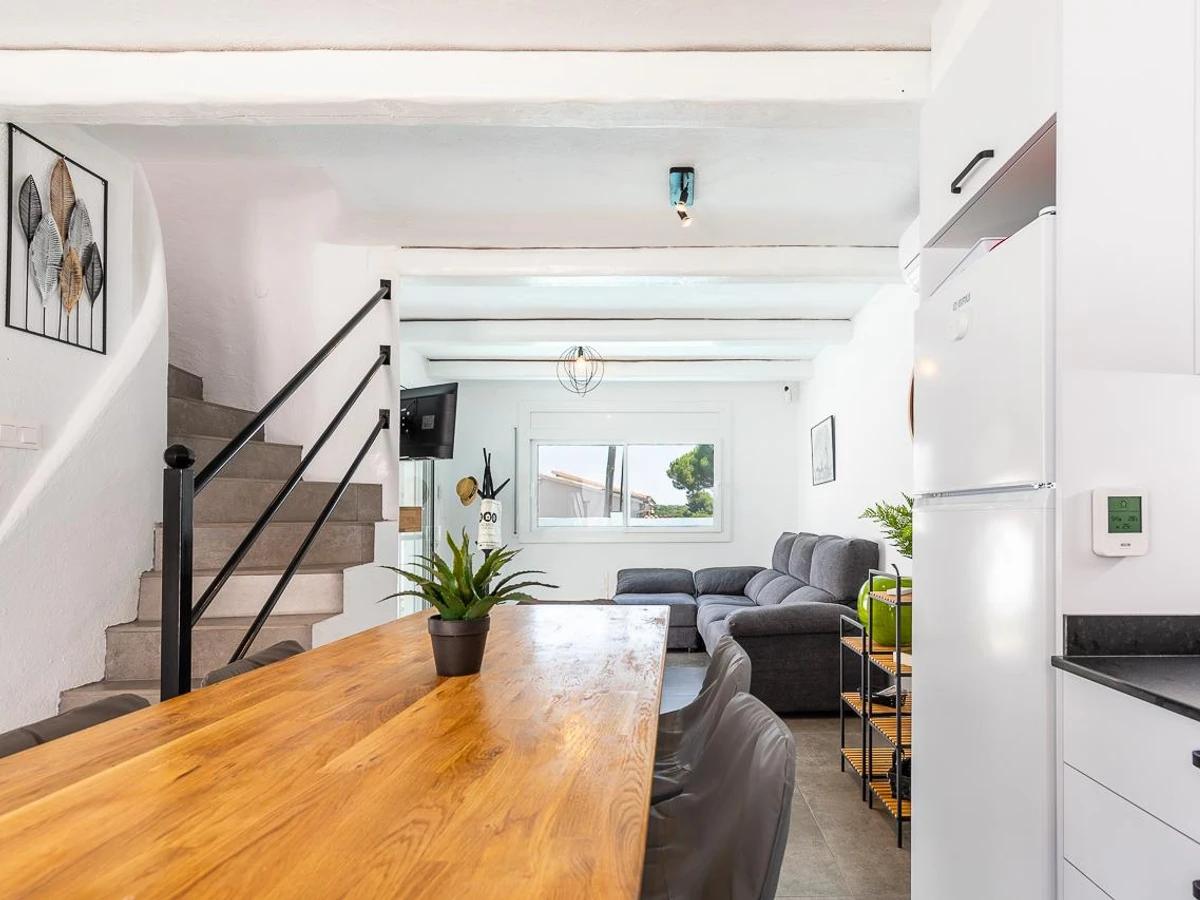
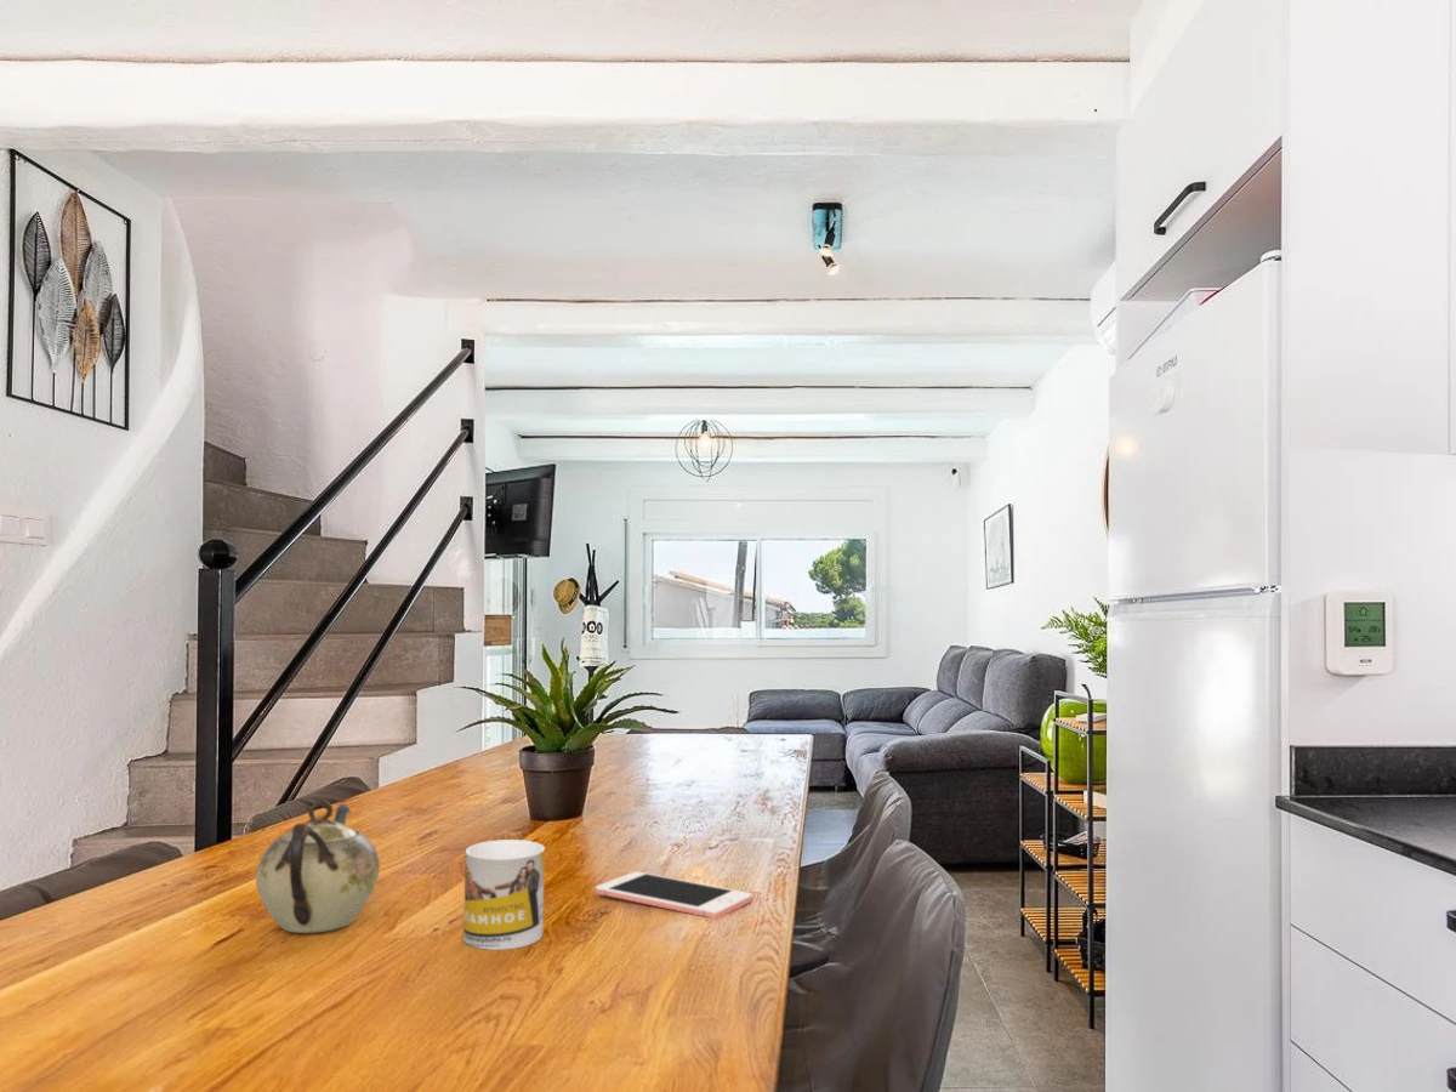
+ cell phone [595,870,753,920]
+ mug [462,838,546,951]
+ teapot [255,800,381,934]
